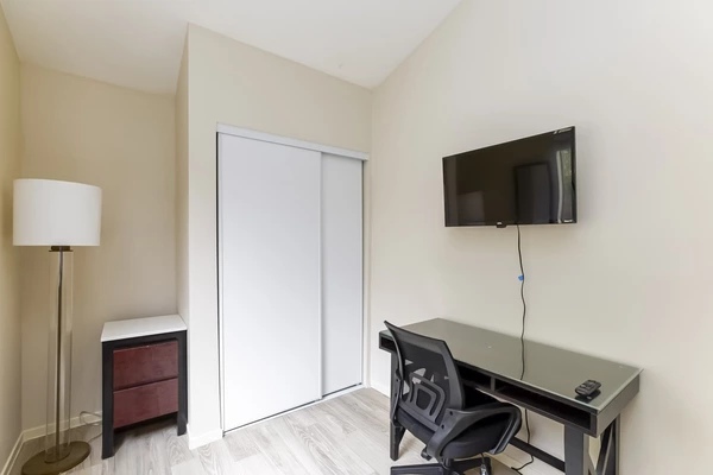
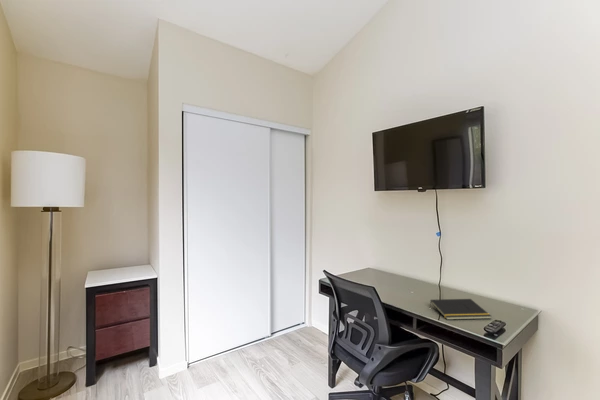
+ notepad [429,298,492,321]
